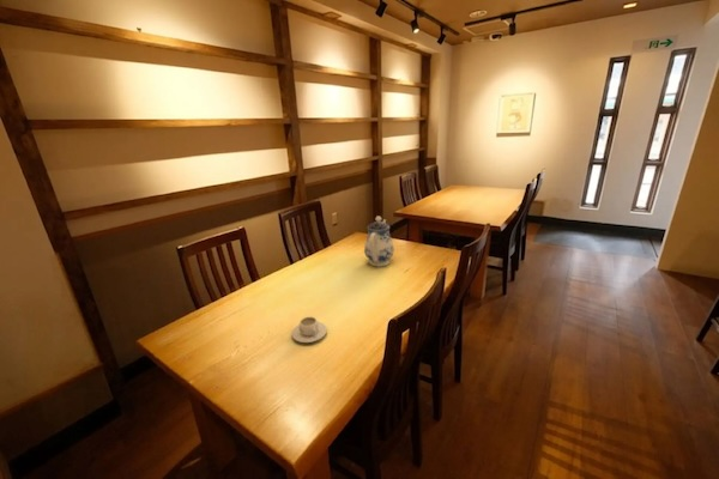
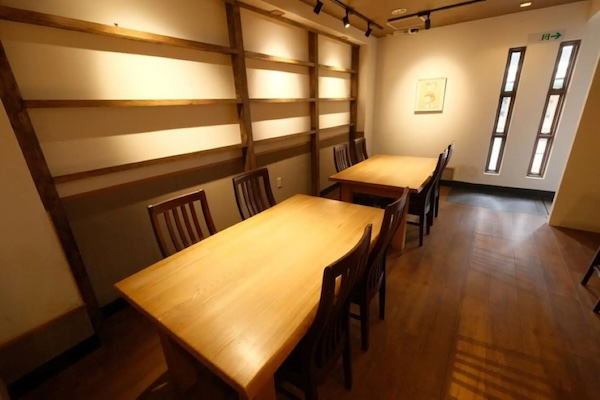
- teacup [290,316,328,344]
- teapot [363,216,395,268]
